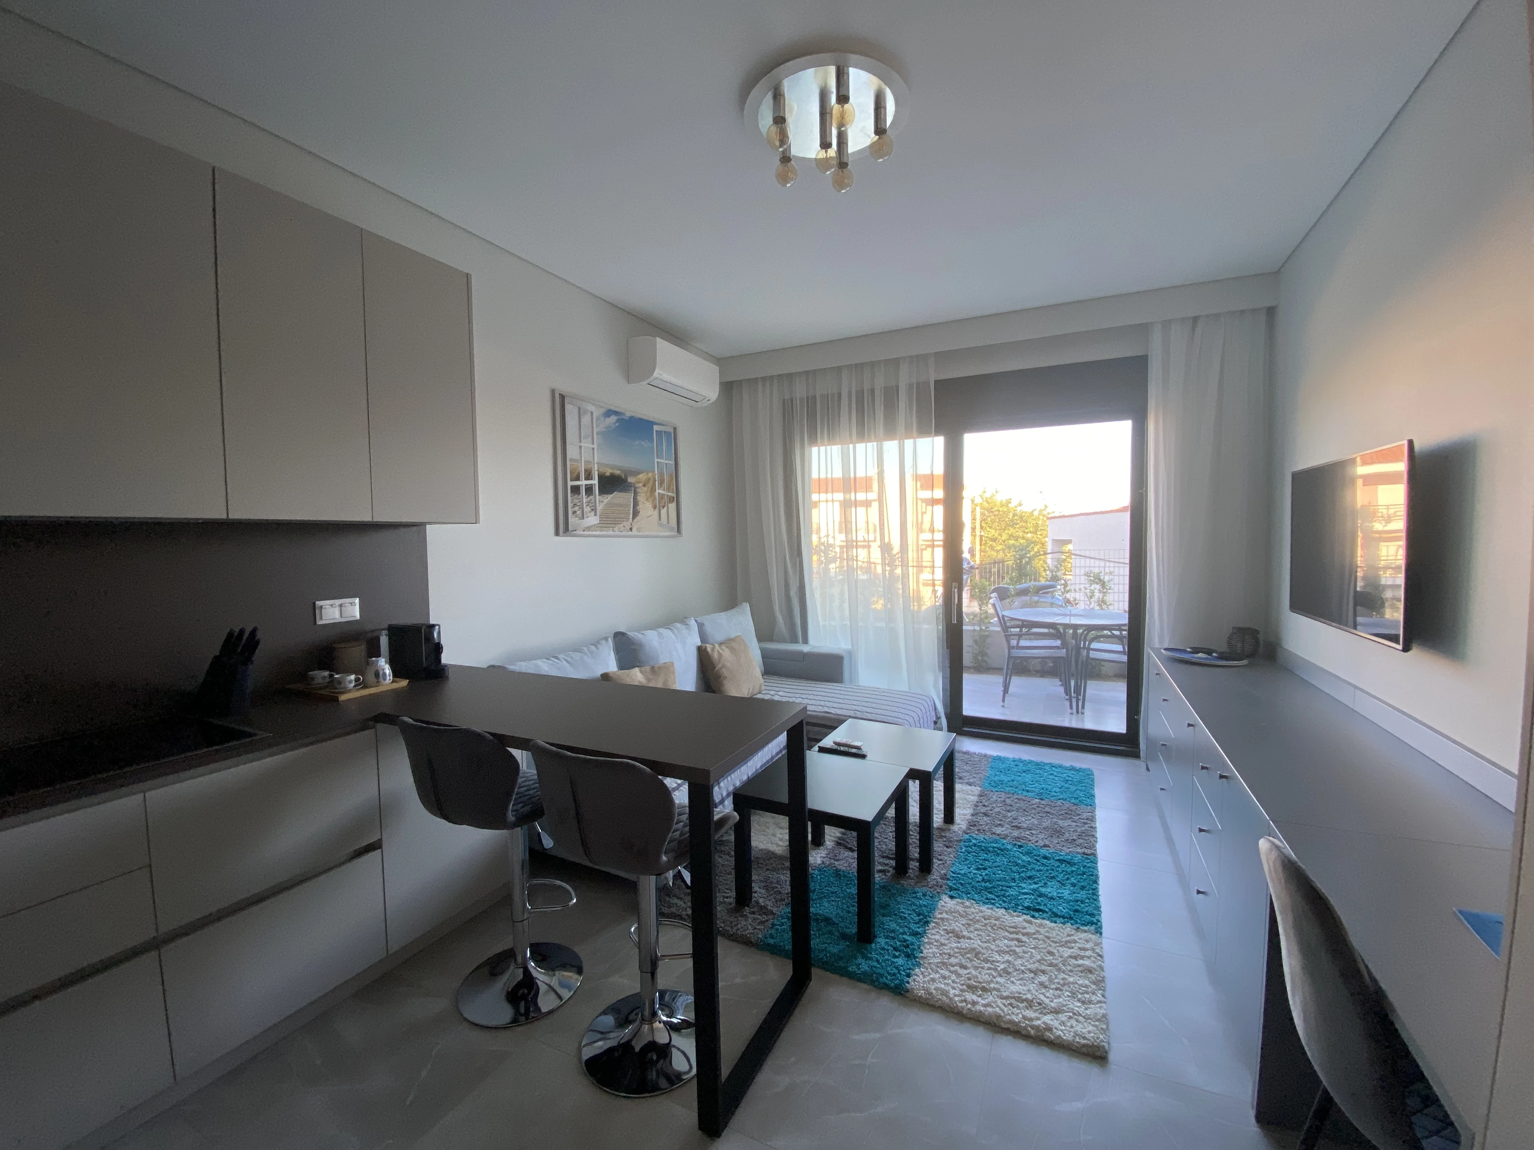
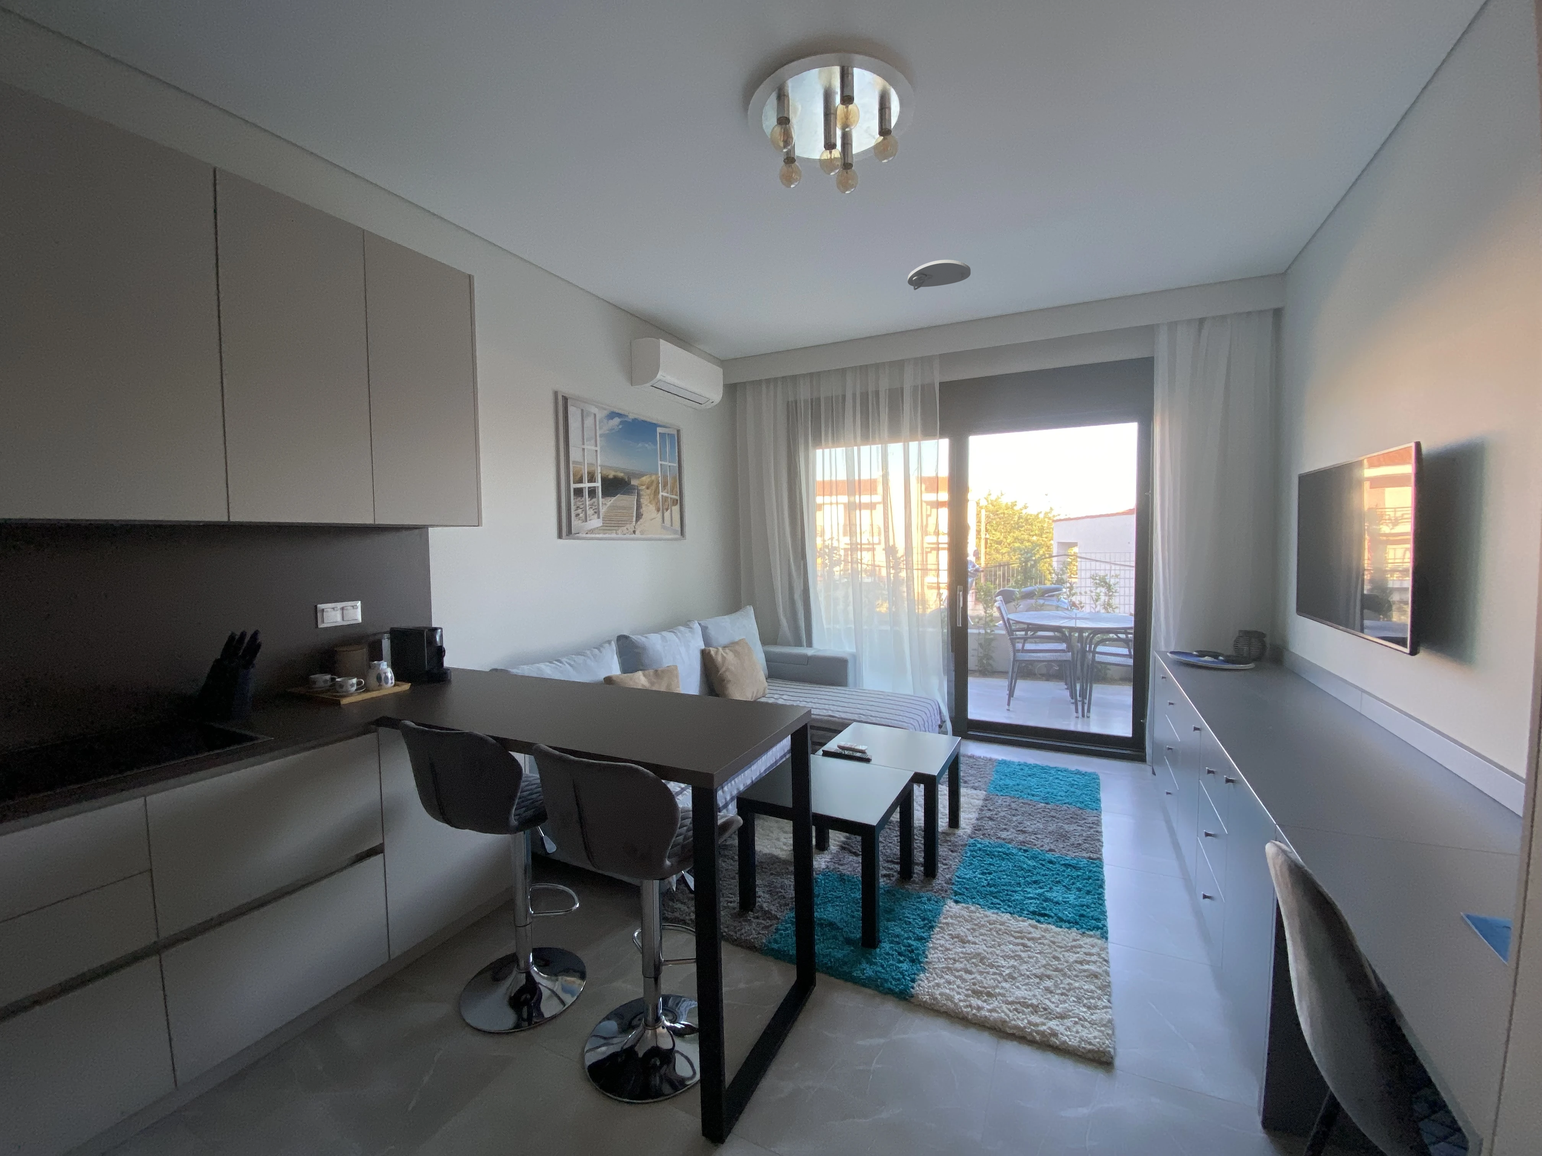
+ smoke detector [907,260,971,290]
